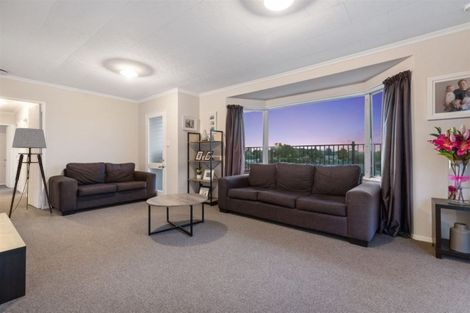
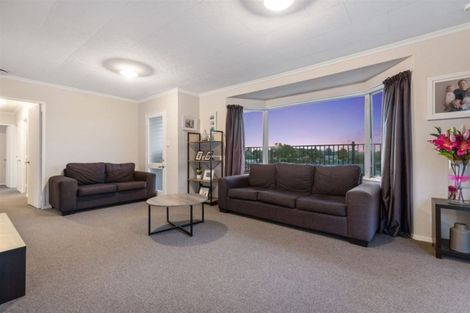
- floor lamp [8,127,53,219]
